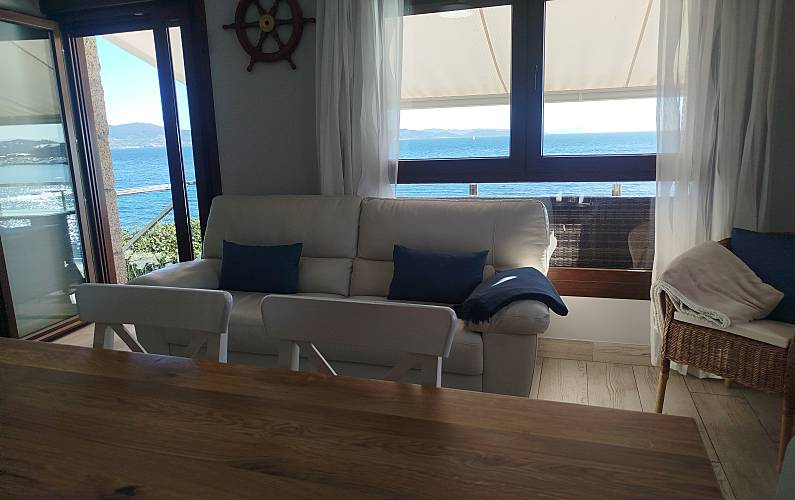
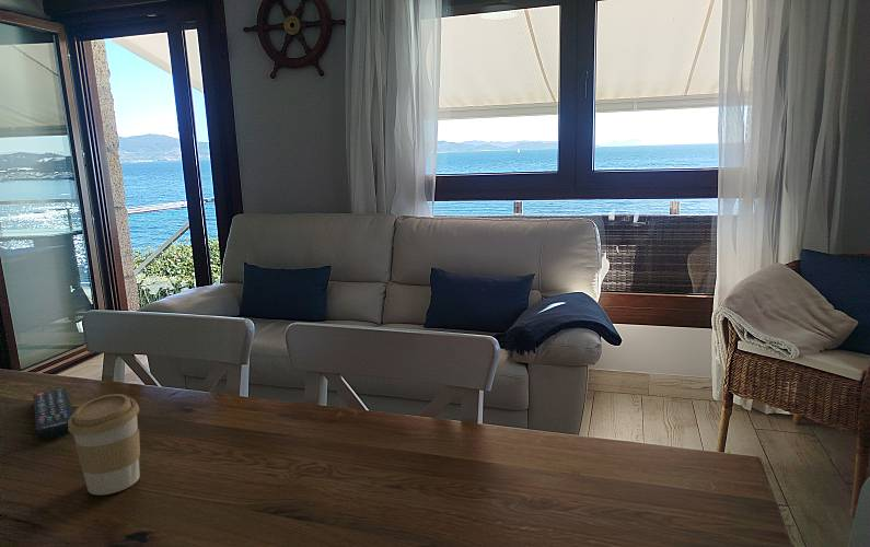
+ coffee cup [68,393,141,496]
+ remote control [33,387,73,441]
